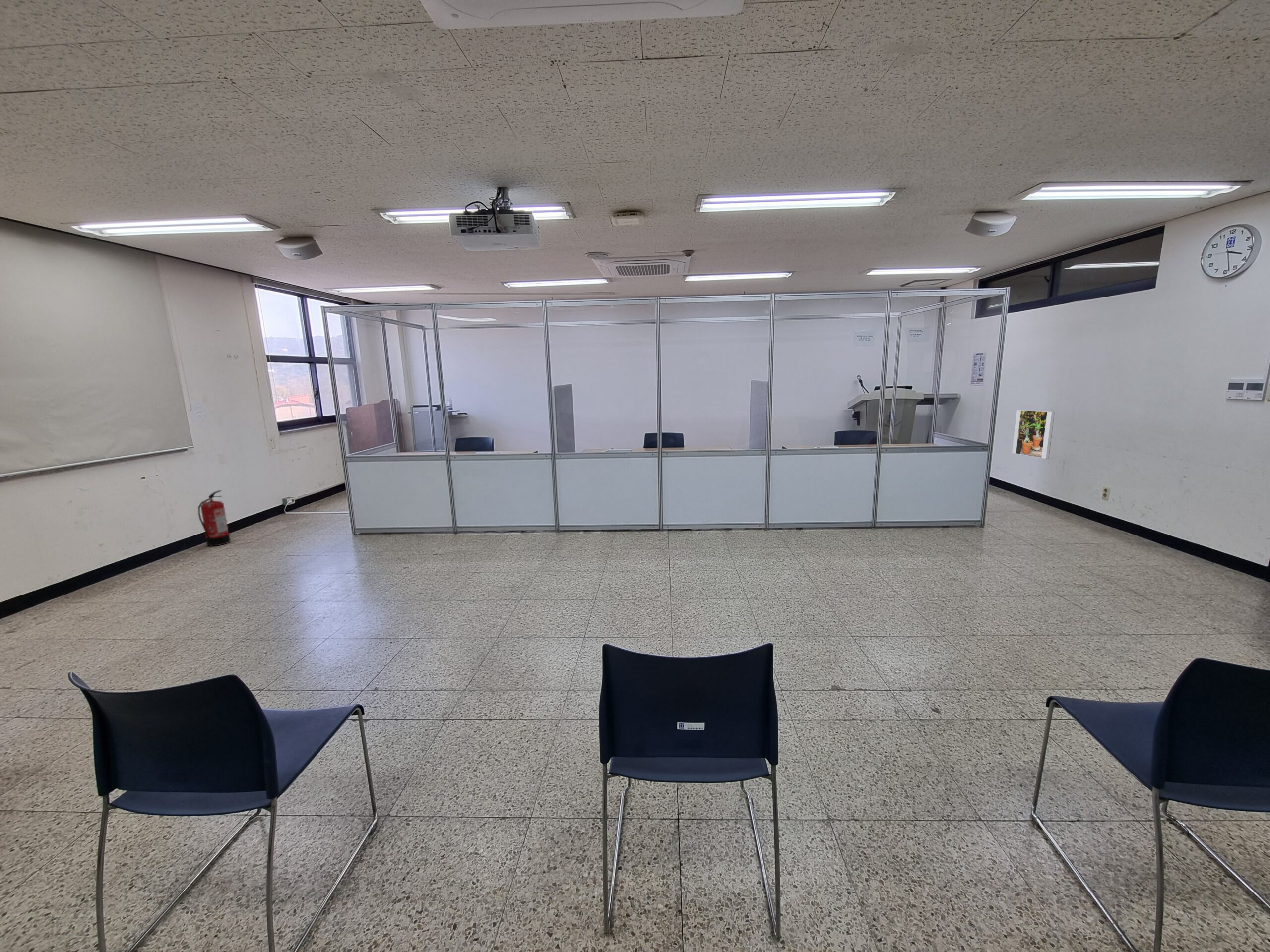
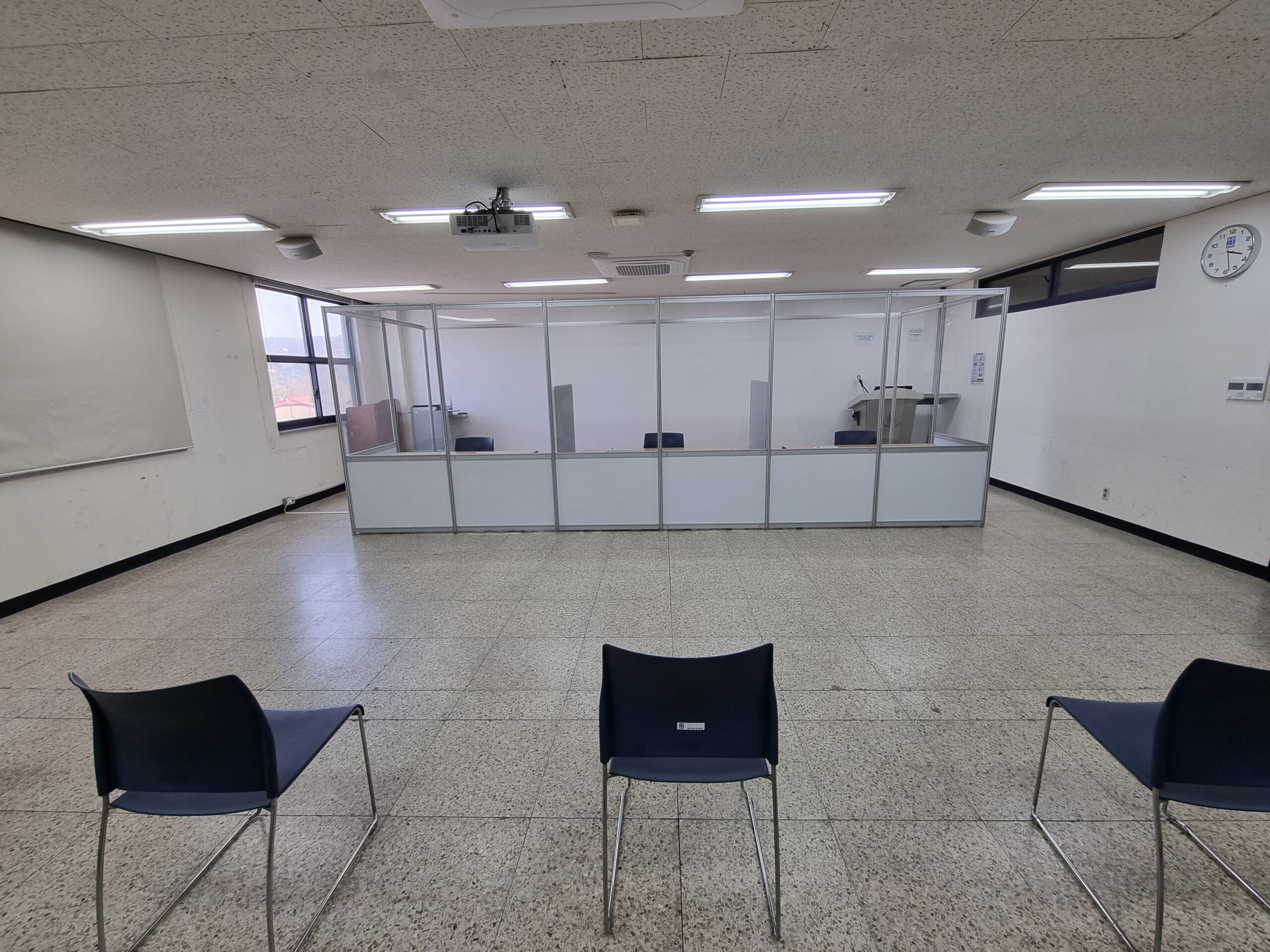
- fire extinguisher [197,490,231,547]
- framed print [1012,410,1055,459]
